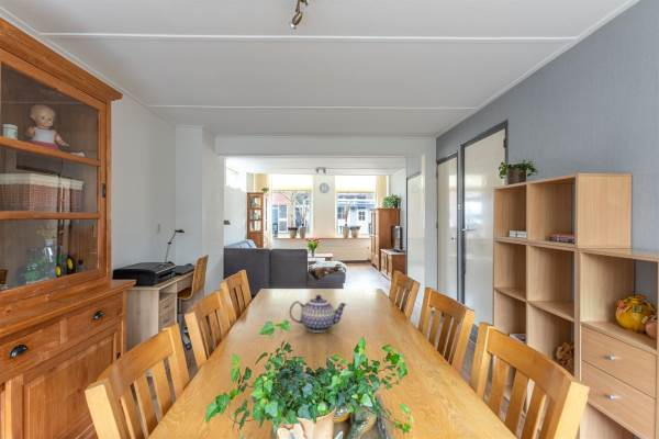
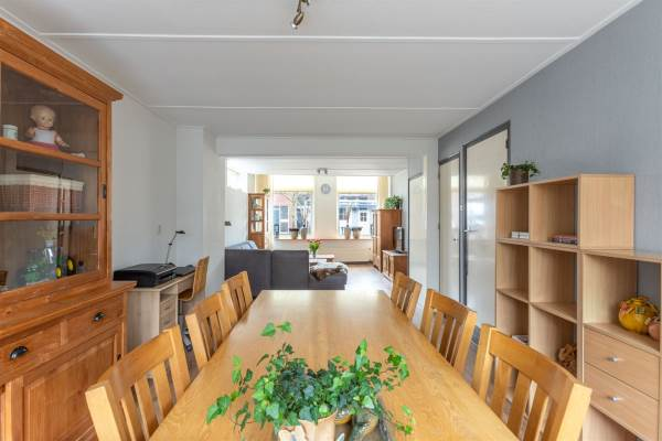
- teapot [288,294,348,334]
